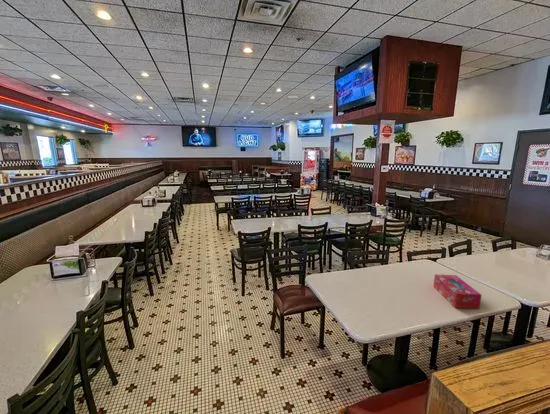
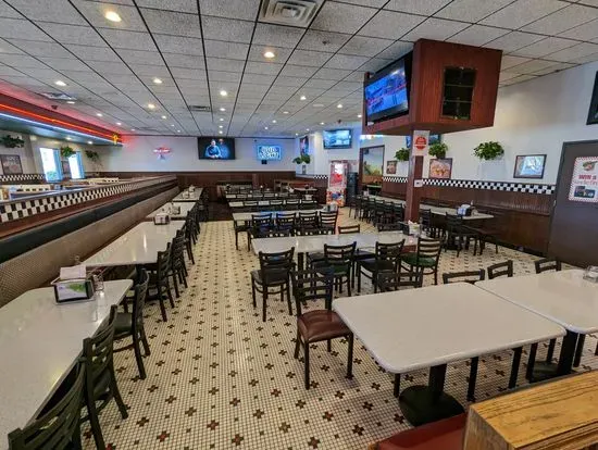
- tissue box [432,273,482,310]
